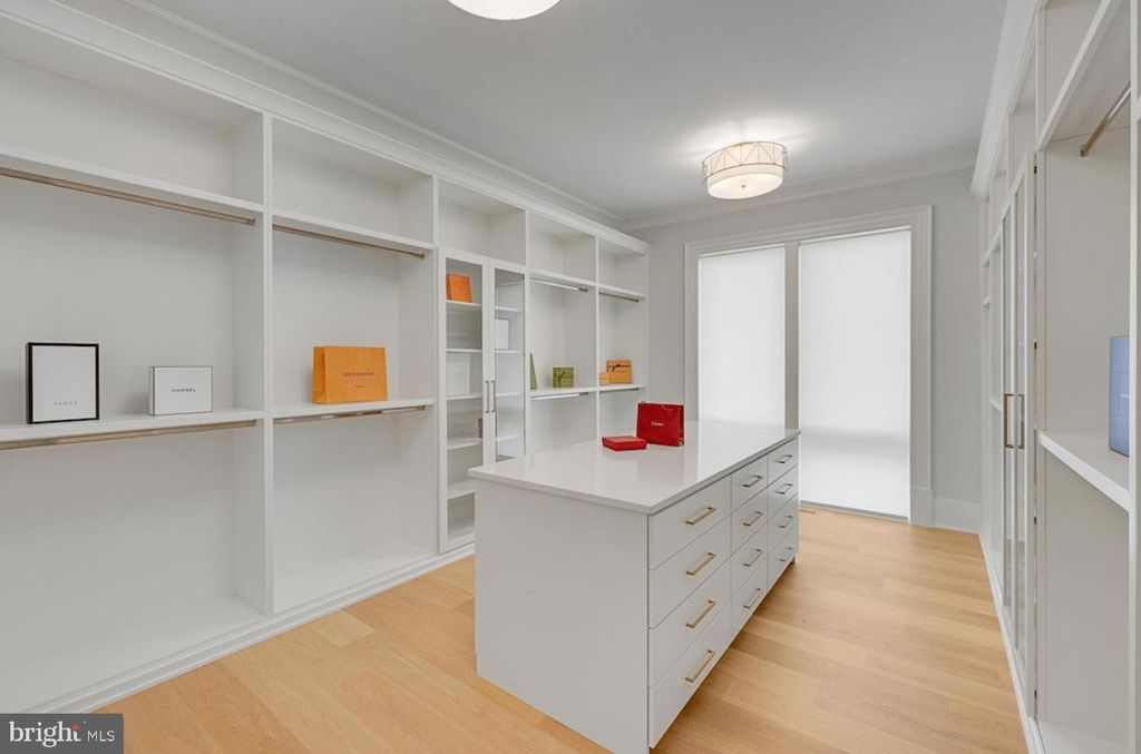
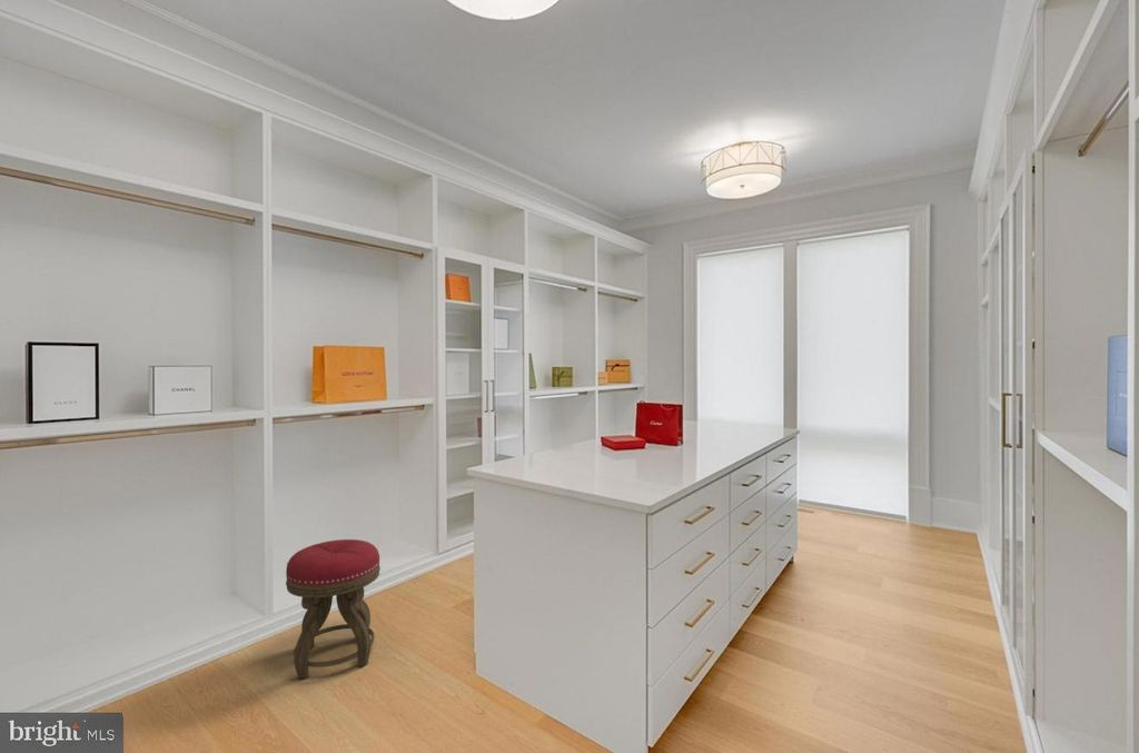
+ stool [285,538,382,680]
